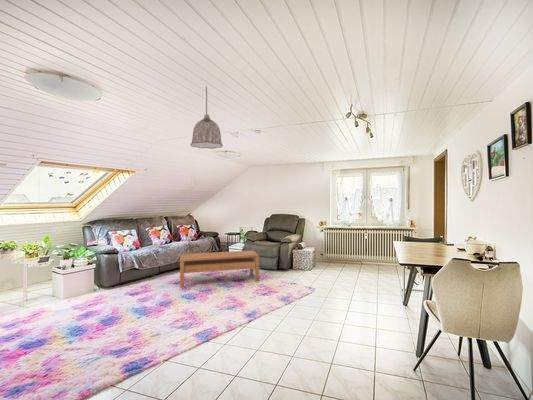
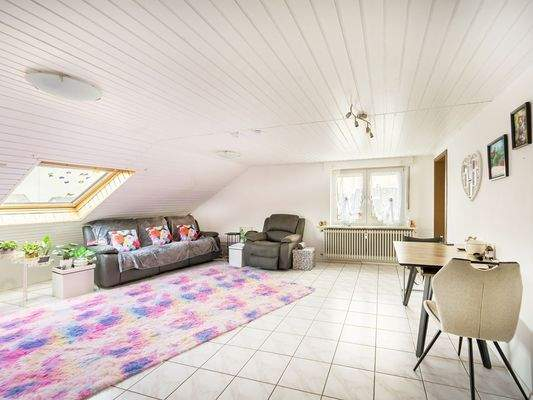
- coffee table [179,249,260,288]
- pendant lamp [190,86,224,150]
